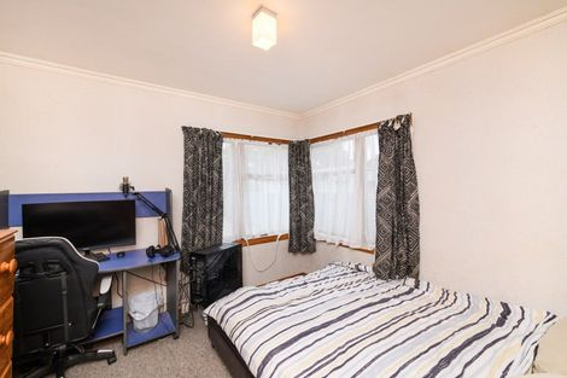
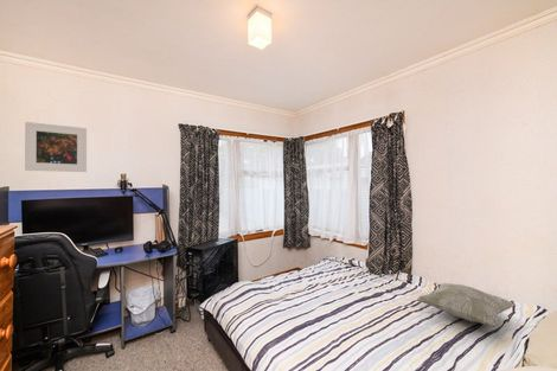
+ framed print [24,121,88,173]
+ decorative pillow [416,282,517,328]
